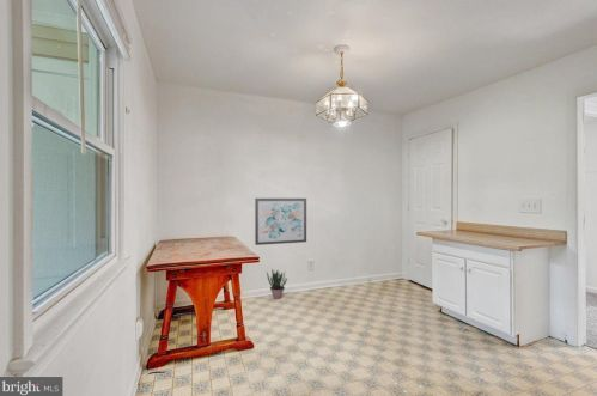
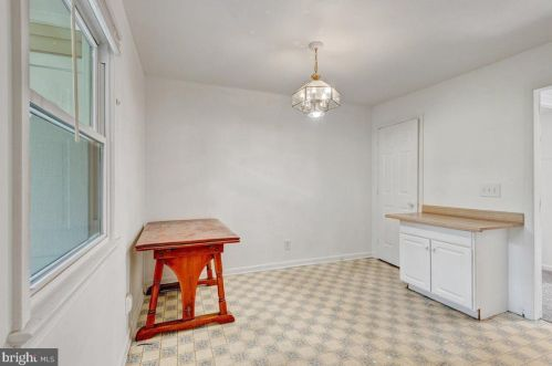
- wall art [254,197,307,246]
- potted plant [266,268,288,300]
